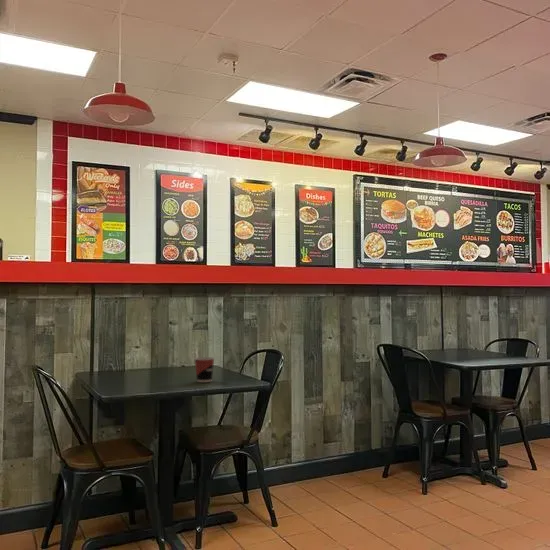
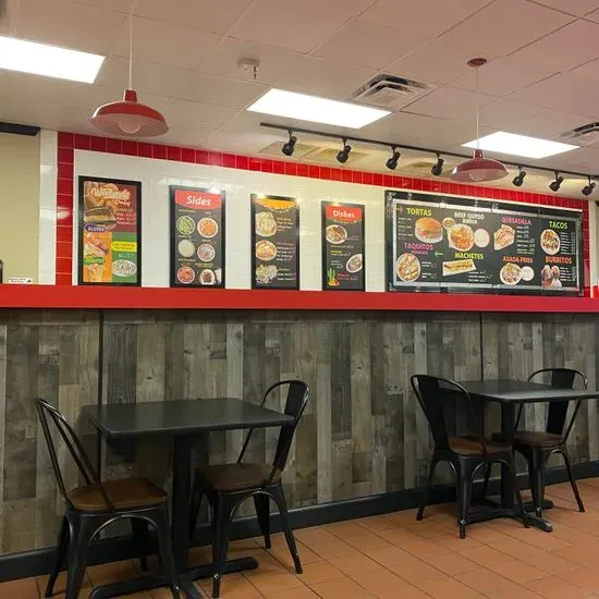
- cup [193,356,216,383]
